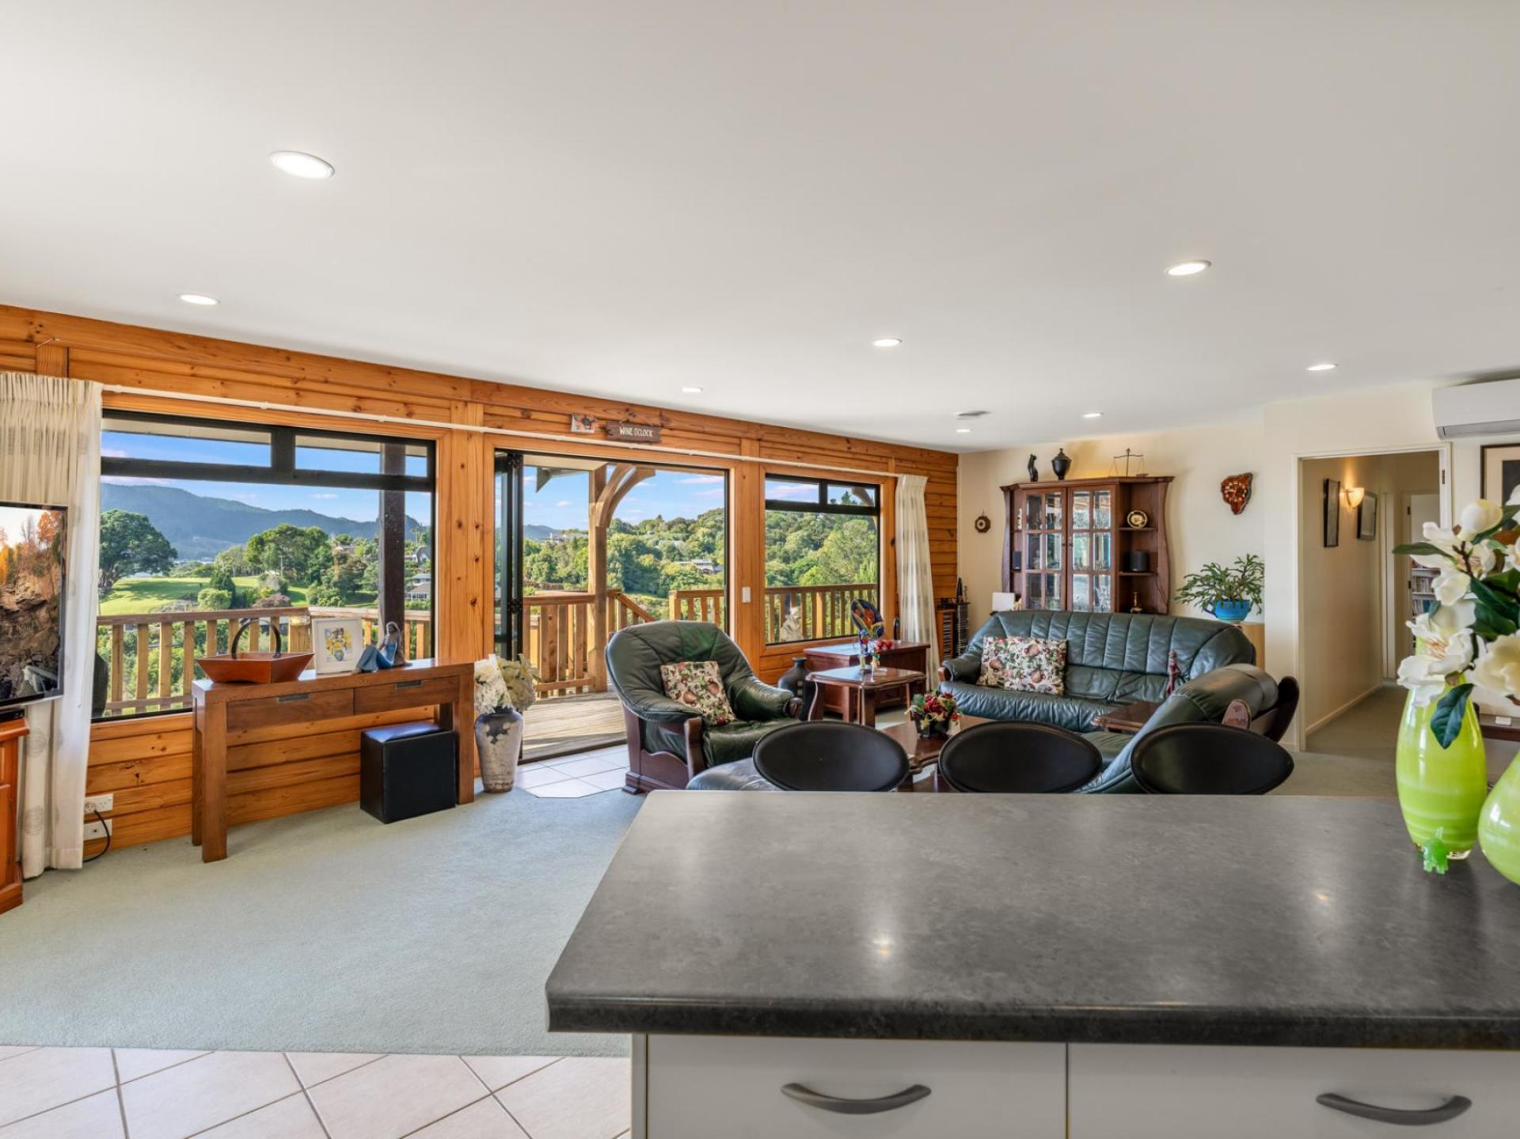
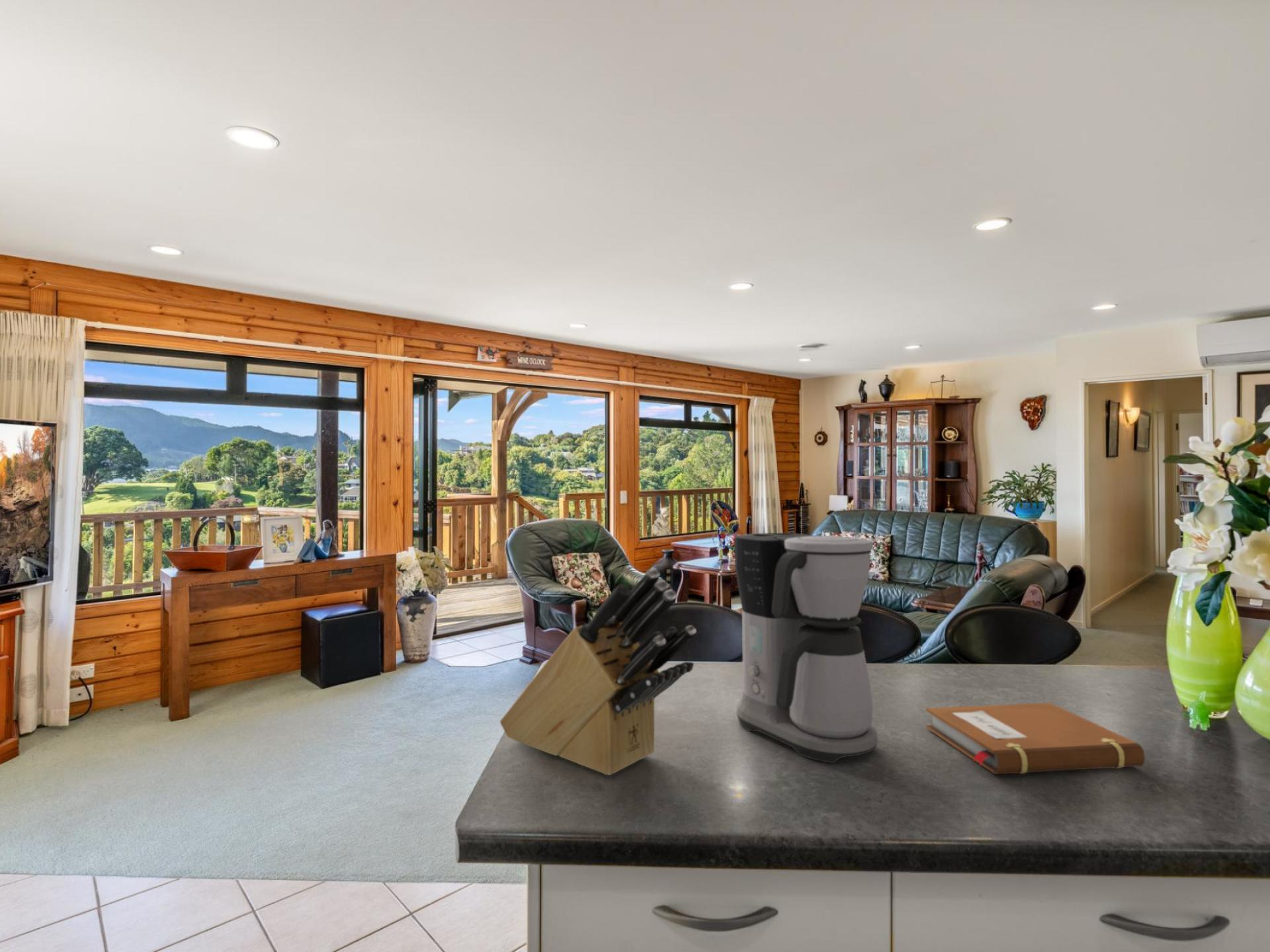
+ knife block [499,567,697,775]
+ notebook [925,702,1146,775]
+ coffee maker [734,532,878,764]
